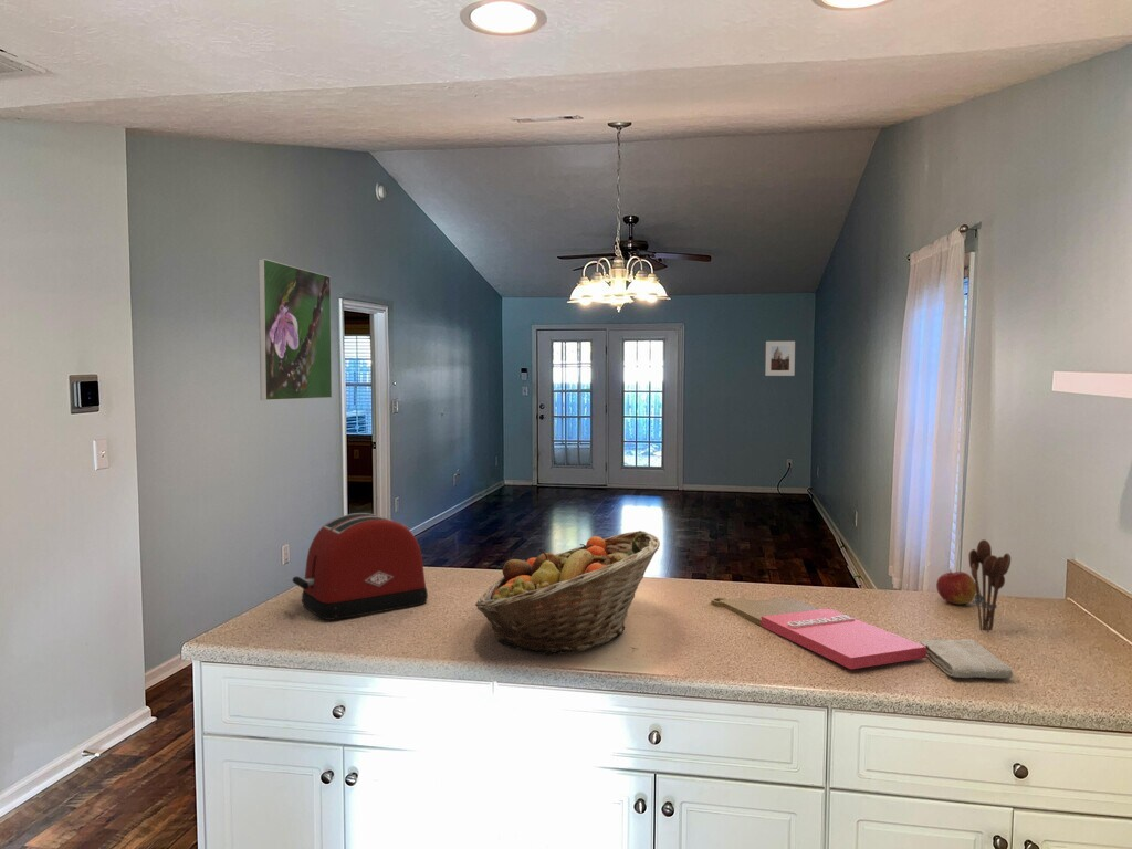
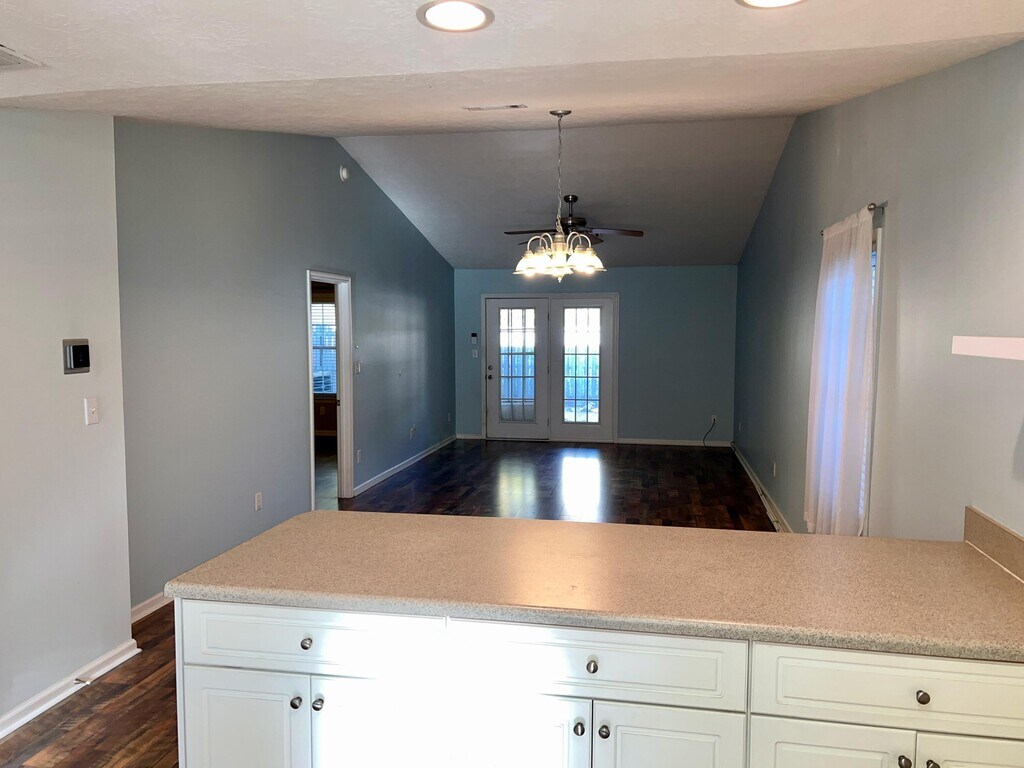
- apple [935,569,976,605]
- cutting board [711,597,926,670]
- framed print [764,340,796,377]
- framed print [258,258,333,401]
- washcloth [919,637,1014,679]
- fruit basket [474,530,661,657]
- toaster [292,512,429,621]
- utensil holder [968,538,1012,633]
